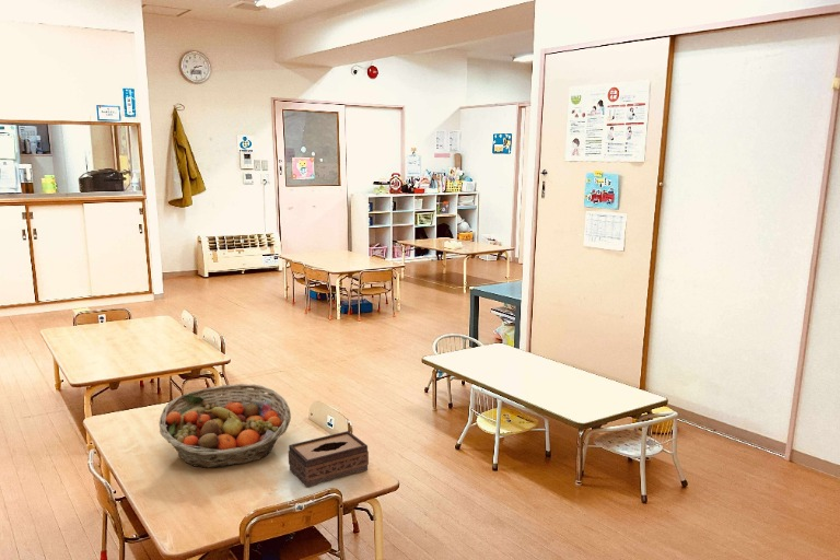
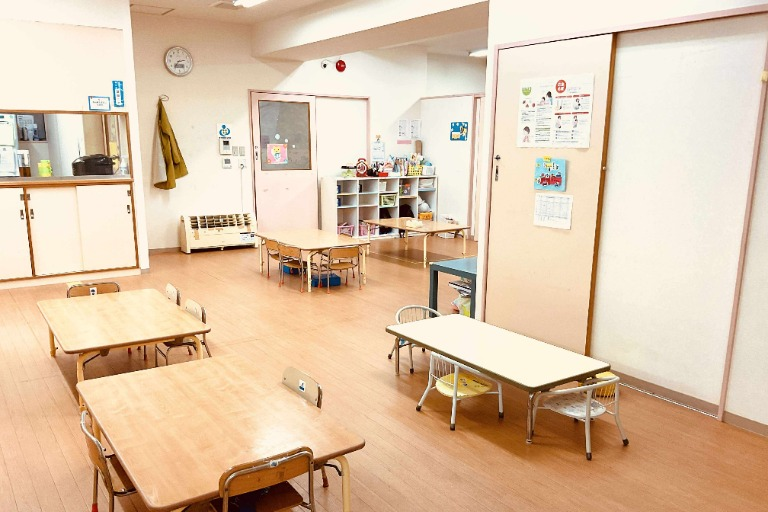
- fruit basket [159,383,292,469]
- tissue box [288,430,370,488]
